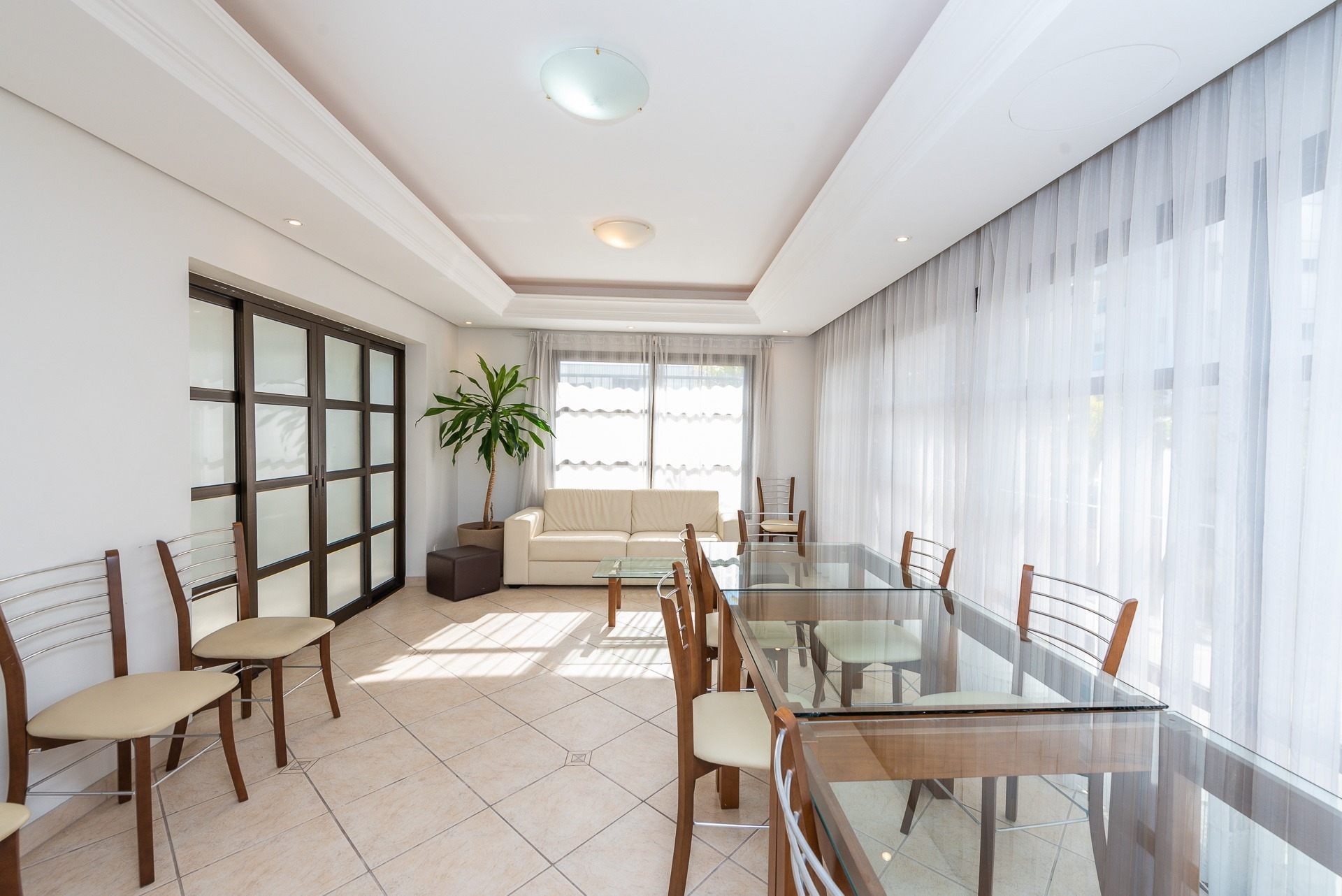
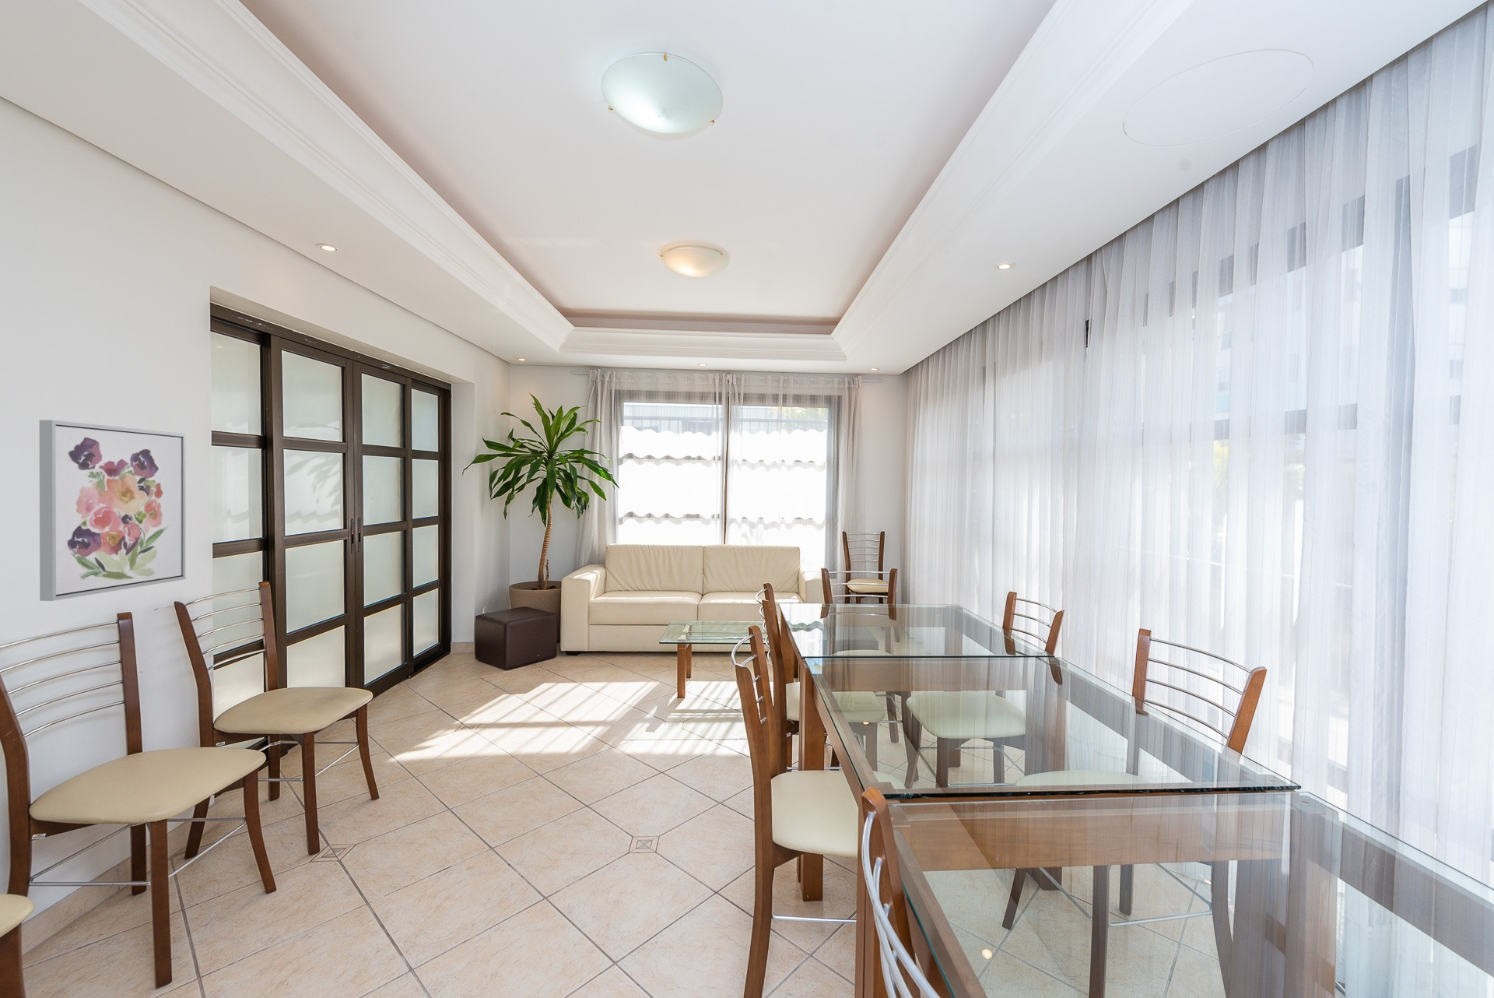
+ wall art [39,420,186,601]
